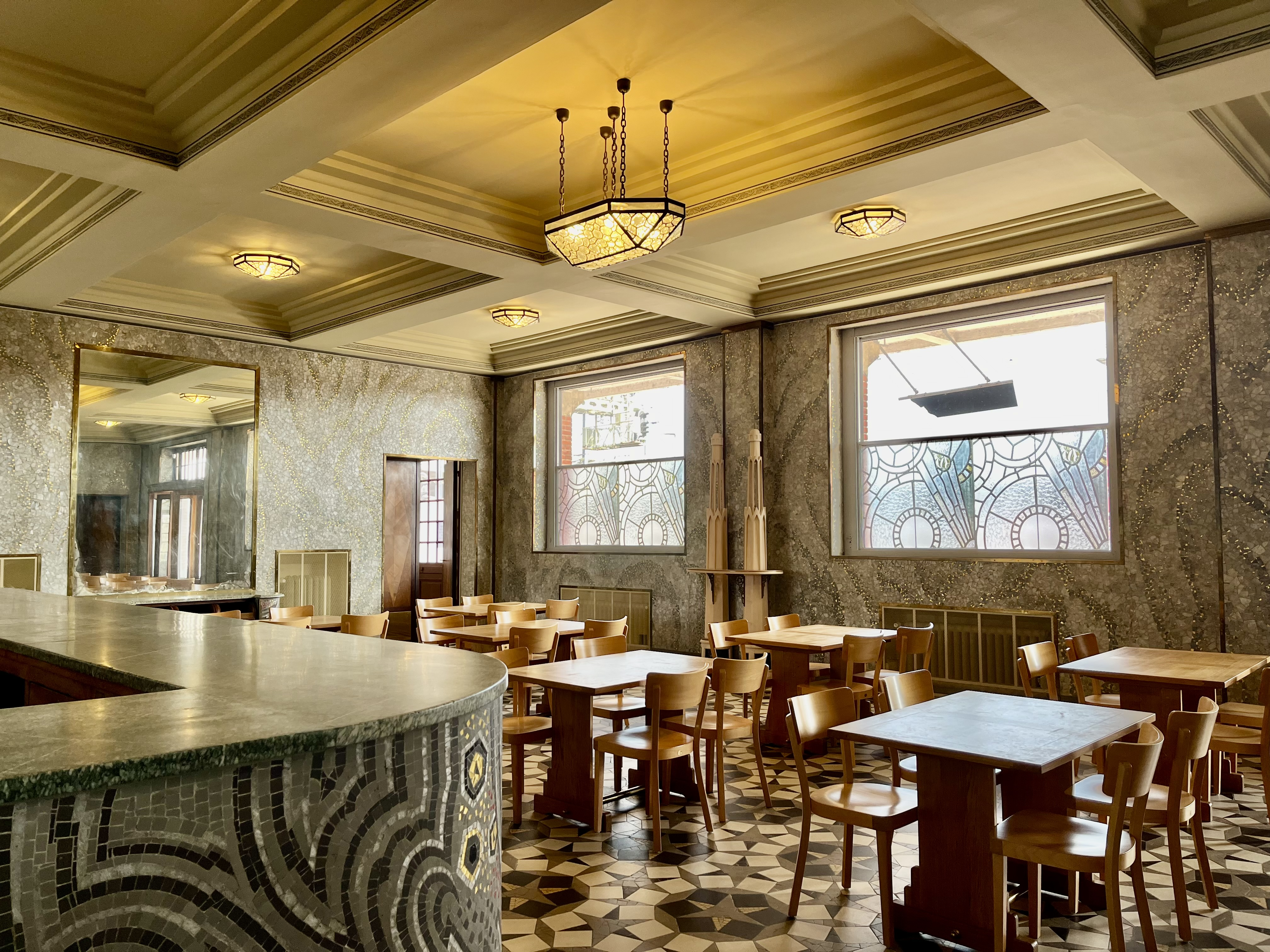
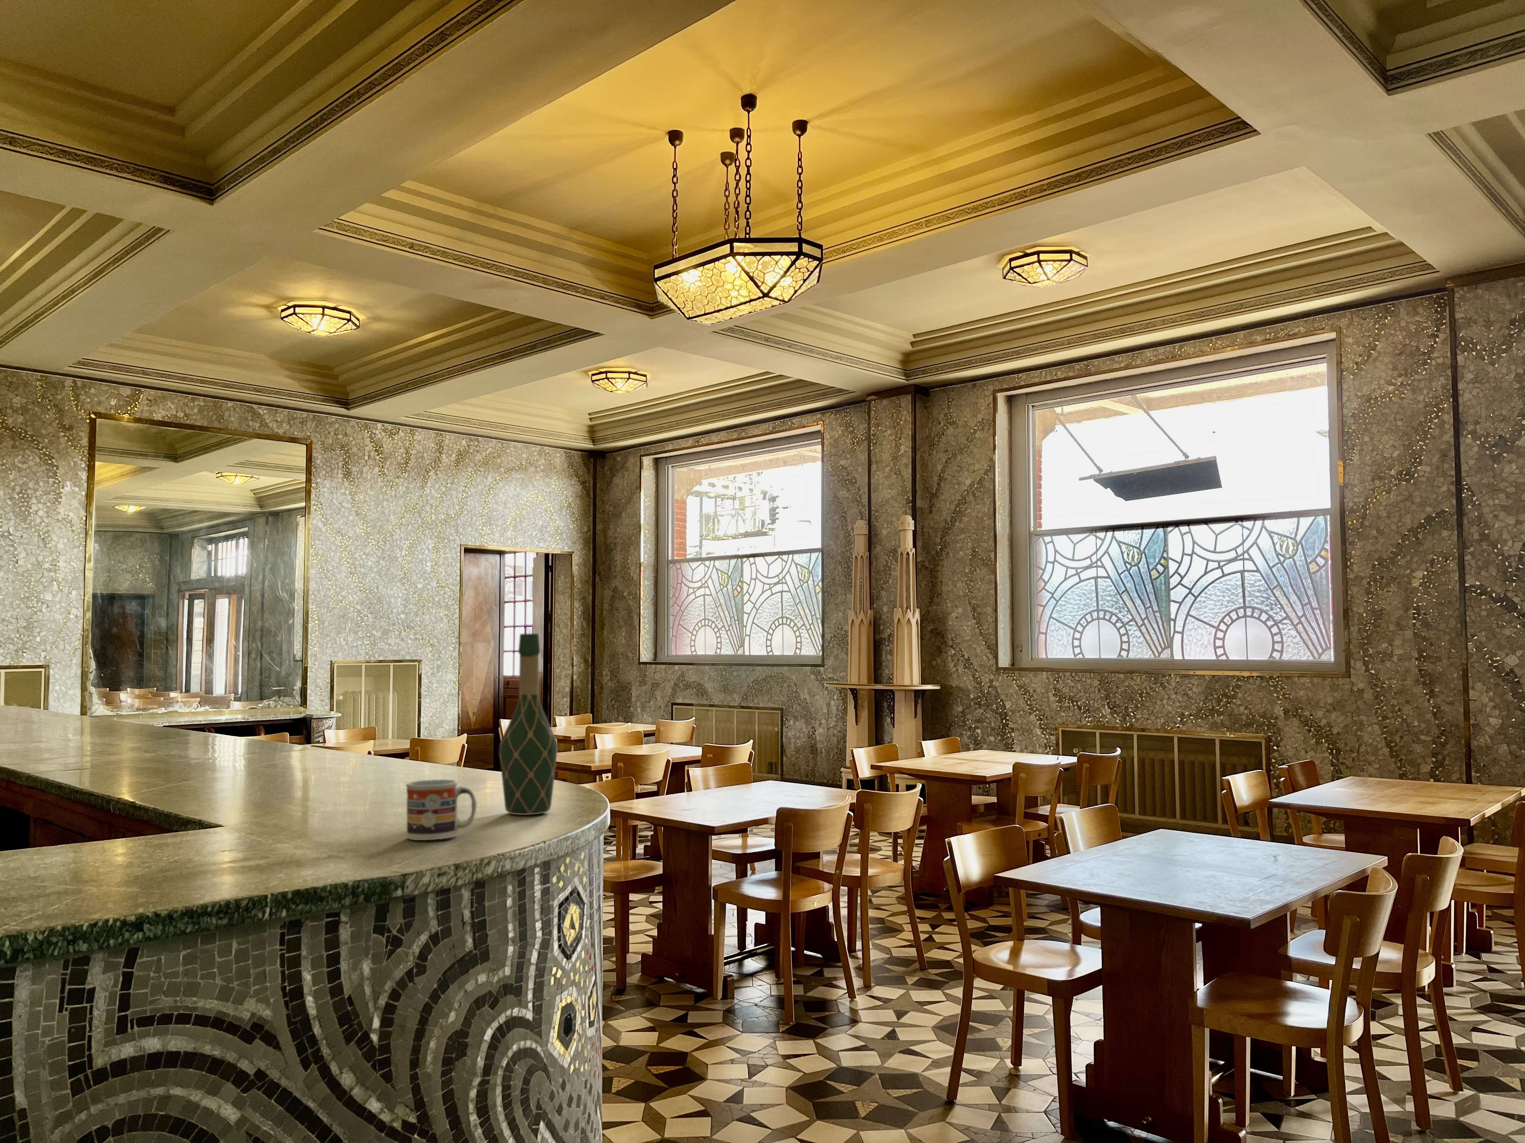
+ cup [406,779,477,840]
+ wine bottle [498,633,558,815]
